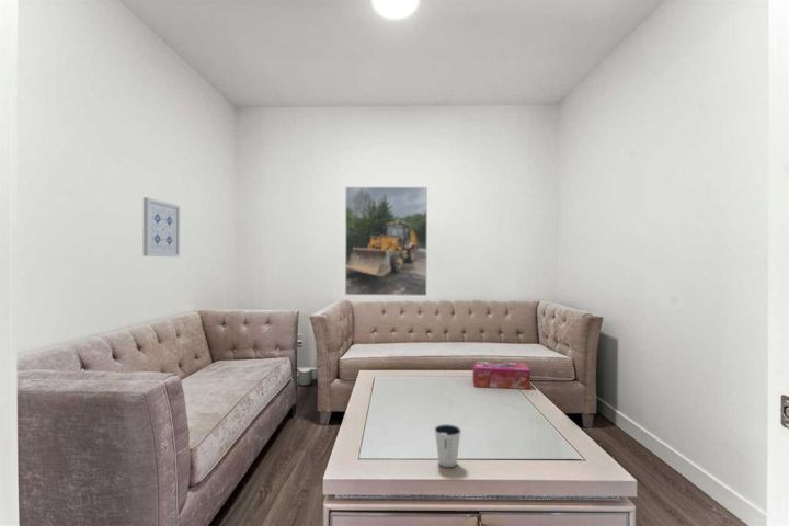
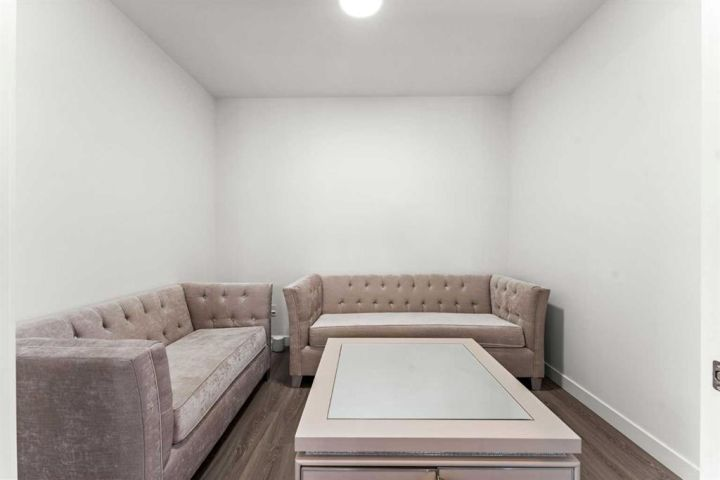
- wall art [142,196,181,258]
- dixie cup [434,423,462,468]
- tissue box [471,361,531,390]
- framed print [344,186,428,297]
